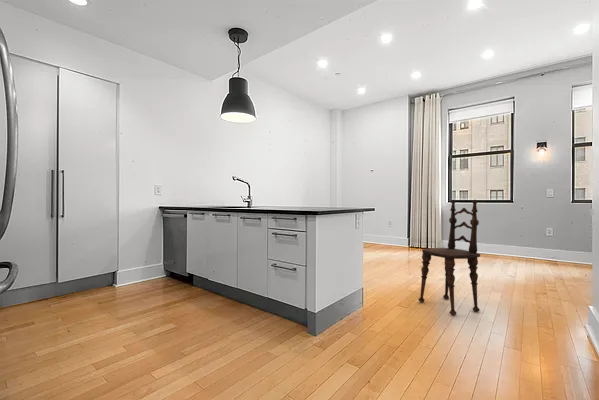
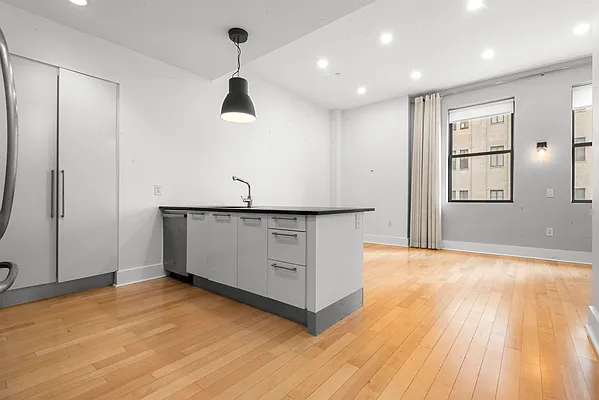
- dining chair [417,199,481,316]
